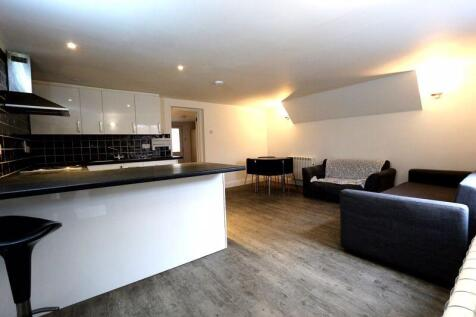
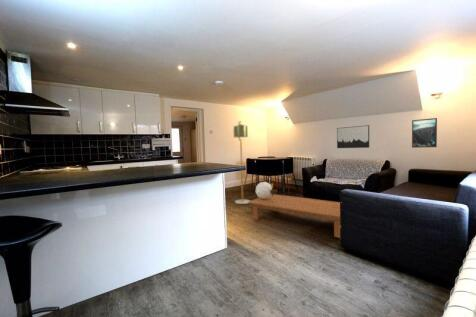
+ wall art [336,124,370,149]
+ coffee table [248,194,342,239]
+ floor lamp [232,120,251,205]
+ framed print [411,117,438,149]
+ decorative sphere [255,181,278,200]
